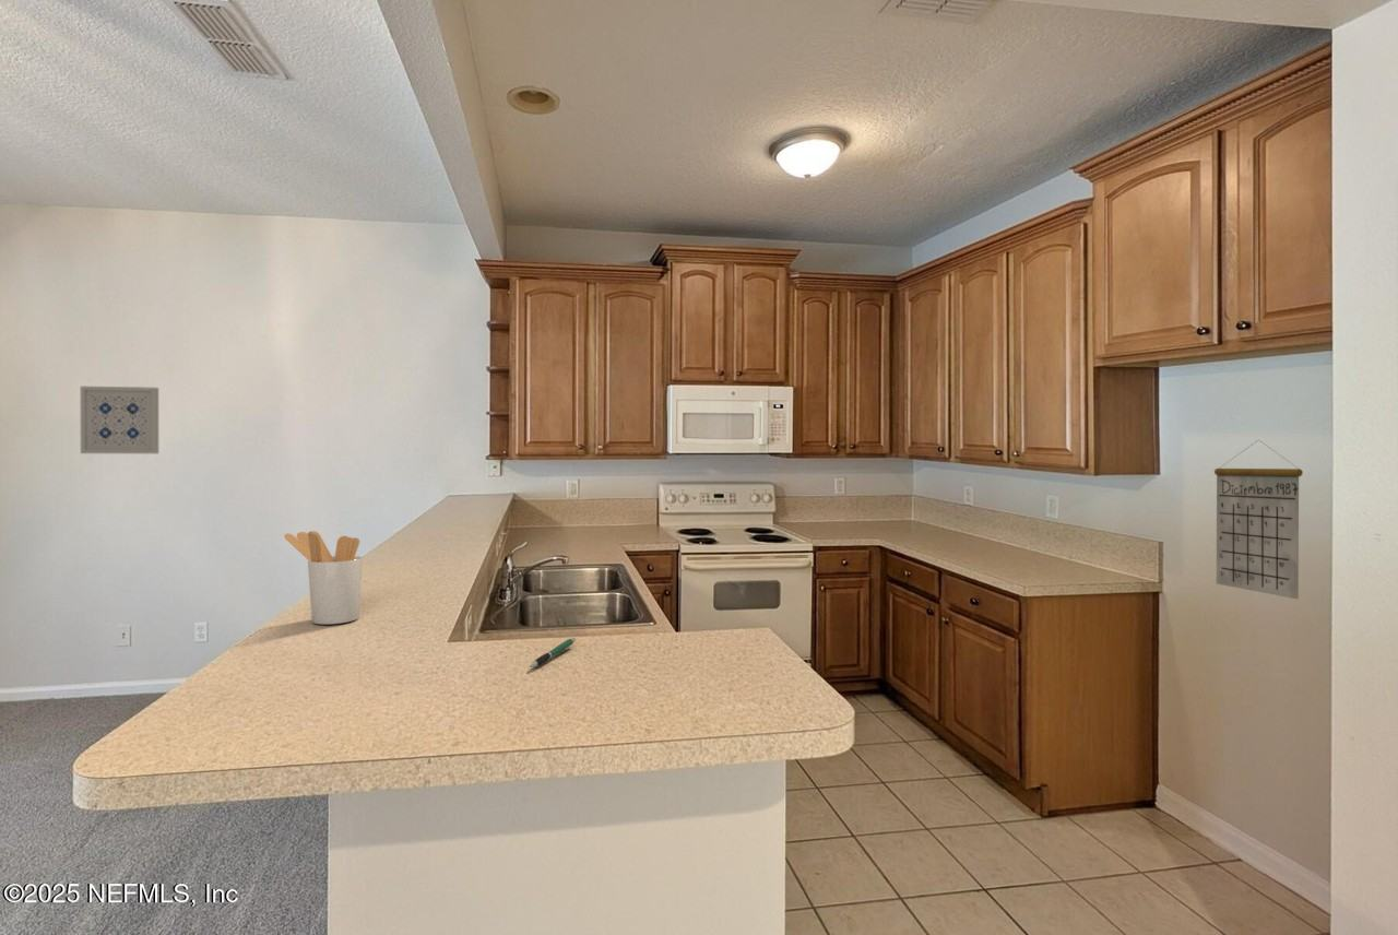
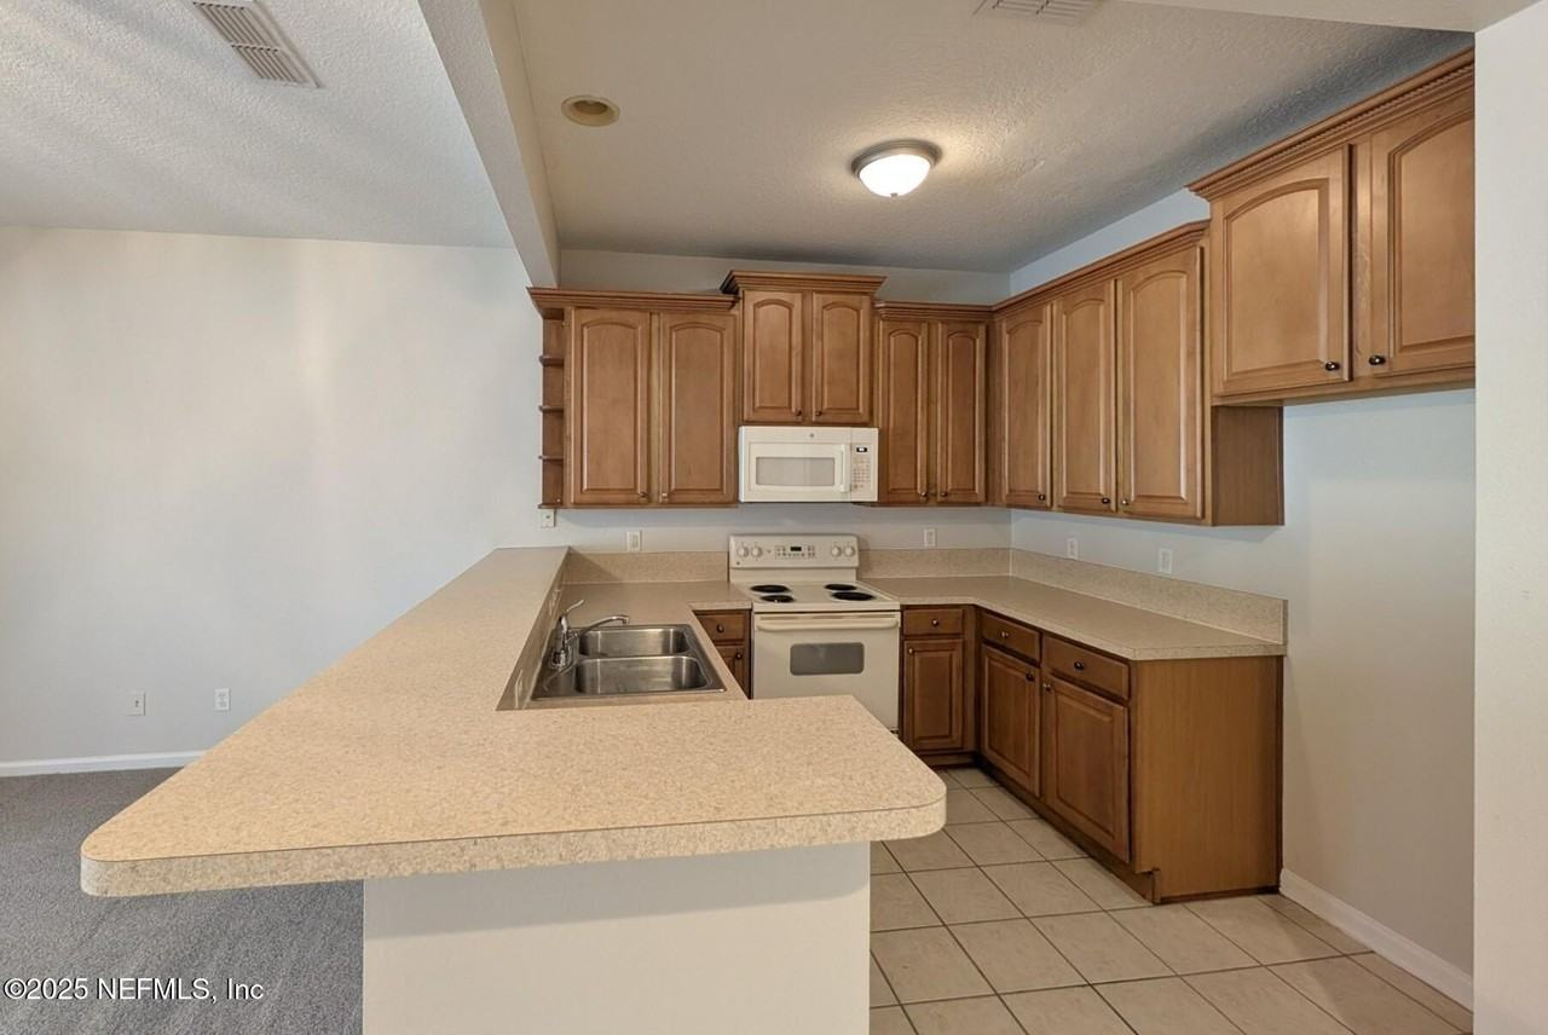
- wall art [80,386,159,454]
- utensil holder [283,530,364,625]
- calendar [1213,439,1304,601]
- pen [529,637,576,668]
